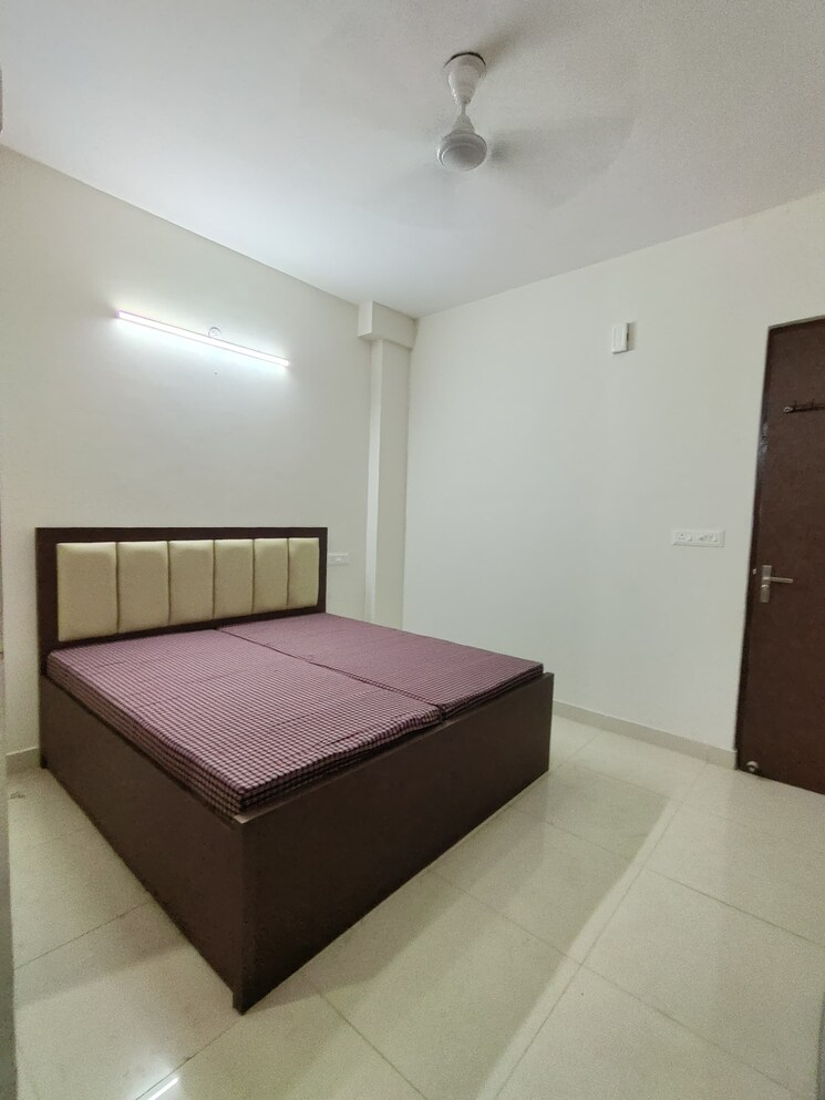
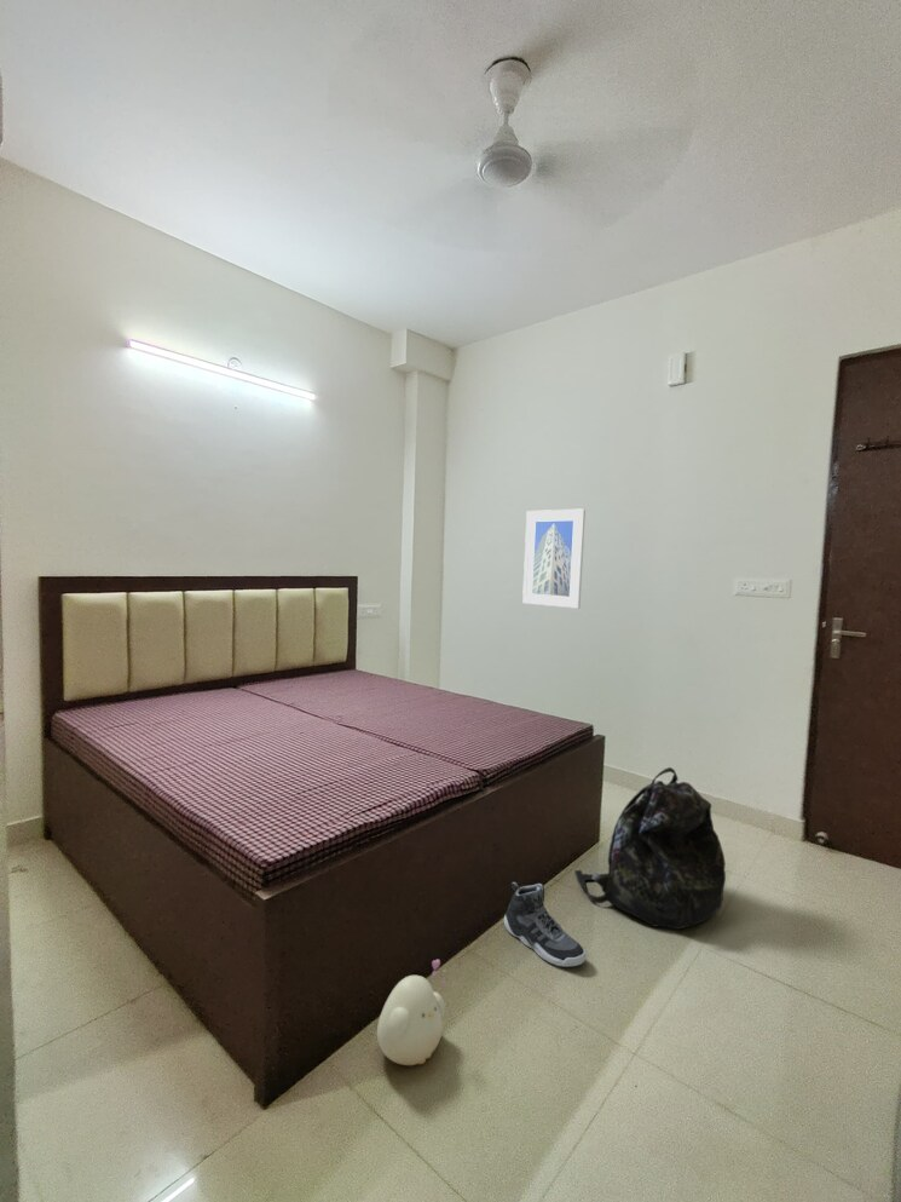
+ backpack [573,766,727,931]
+ sneaker [503,880,587,968]
+ plush toy [376,959,447,1066]
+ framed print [521,508,587,610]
